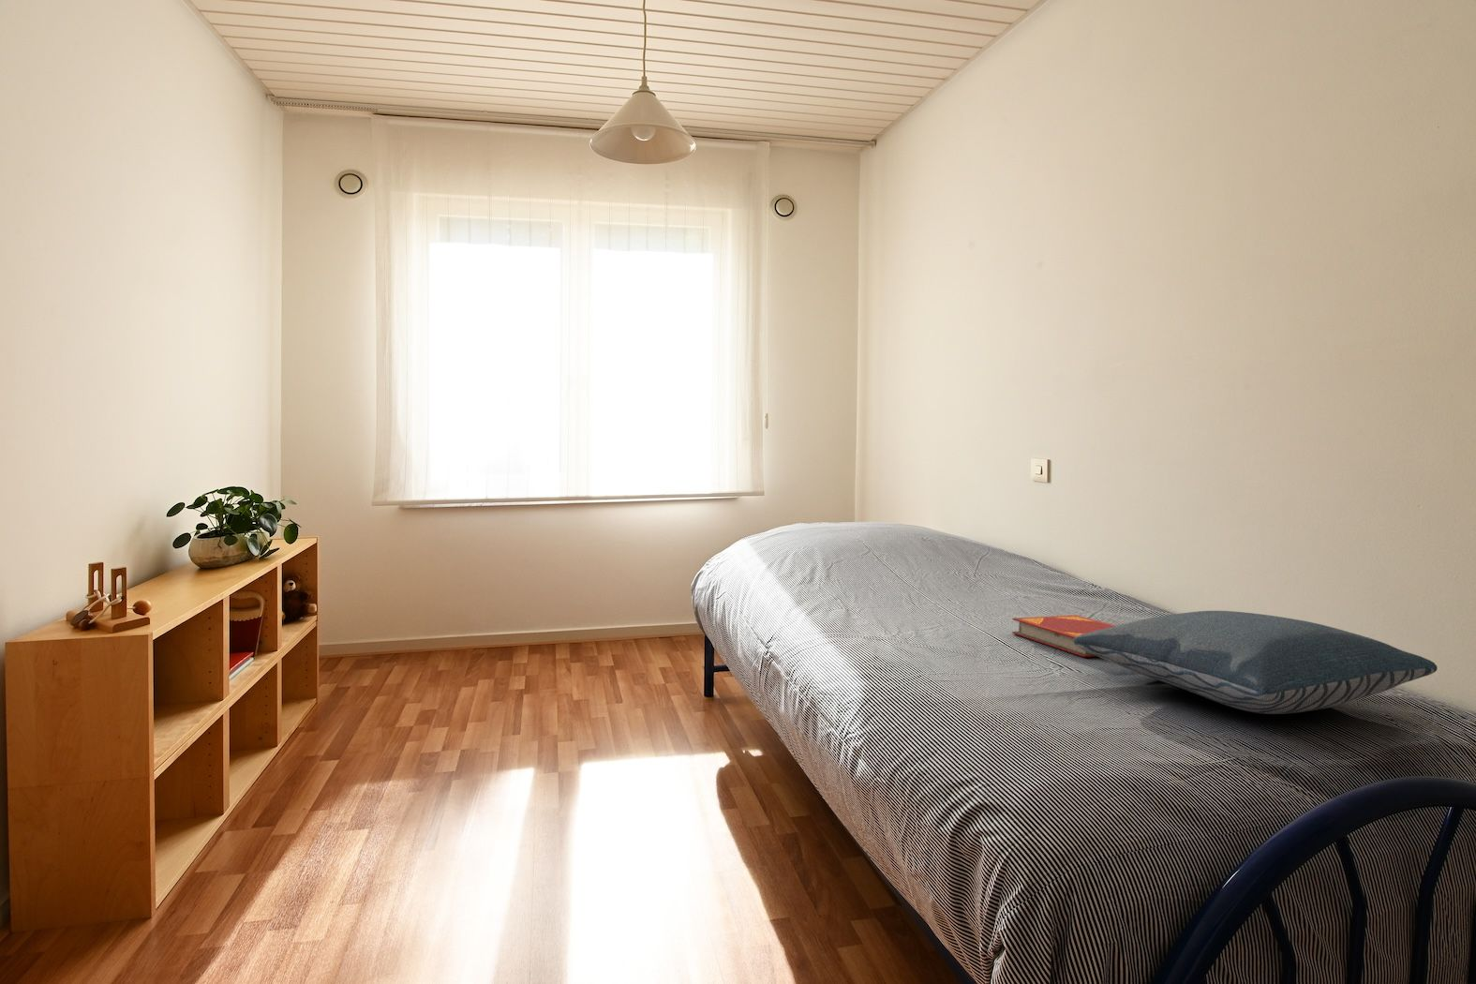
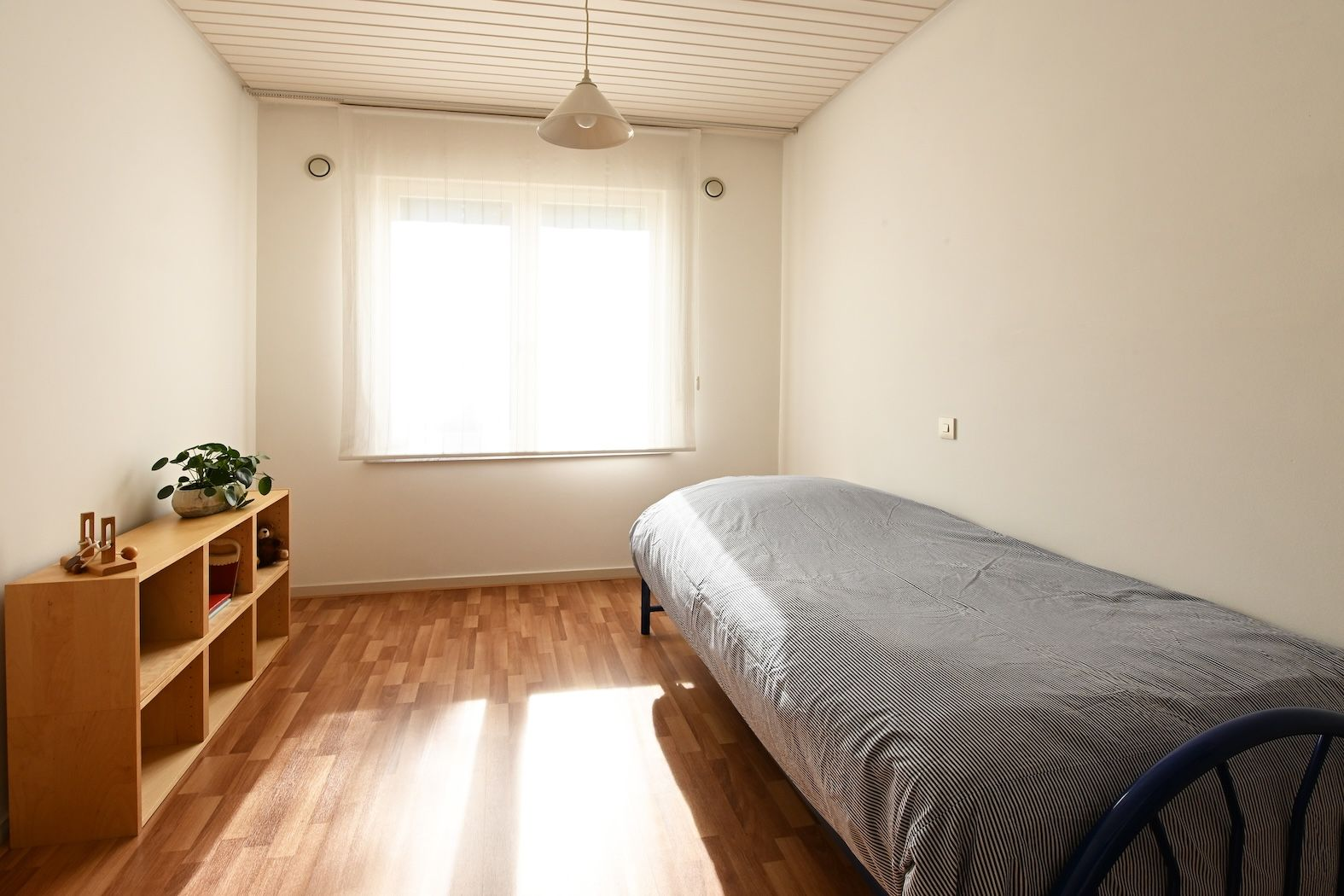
- pillow [1074,611,1439,715]
- hardback book [1011,614,1116,658]
